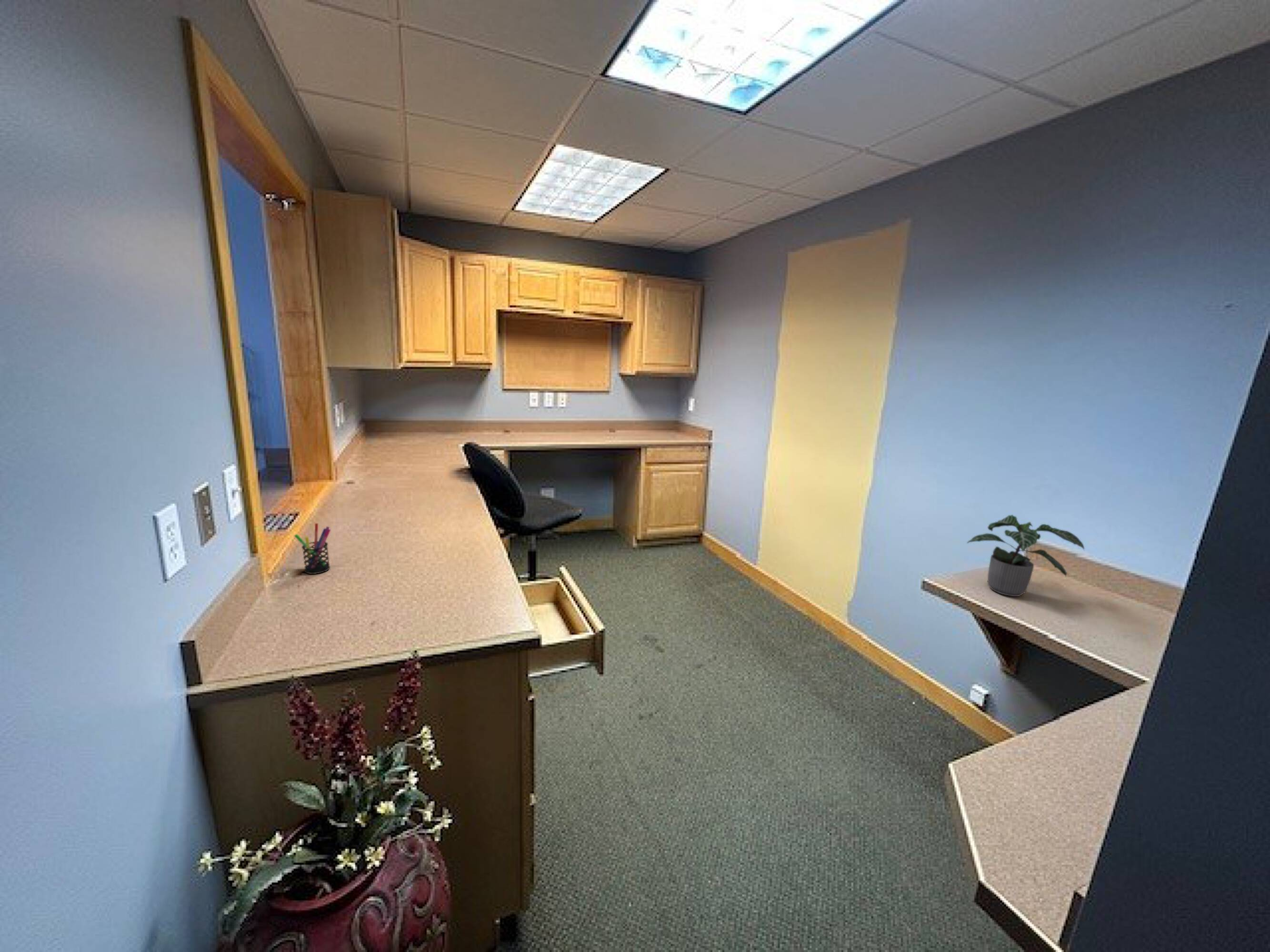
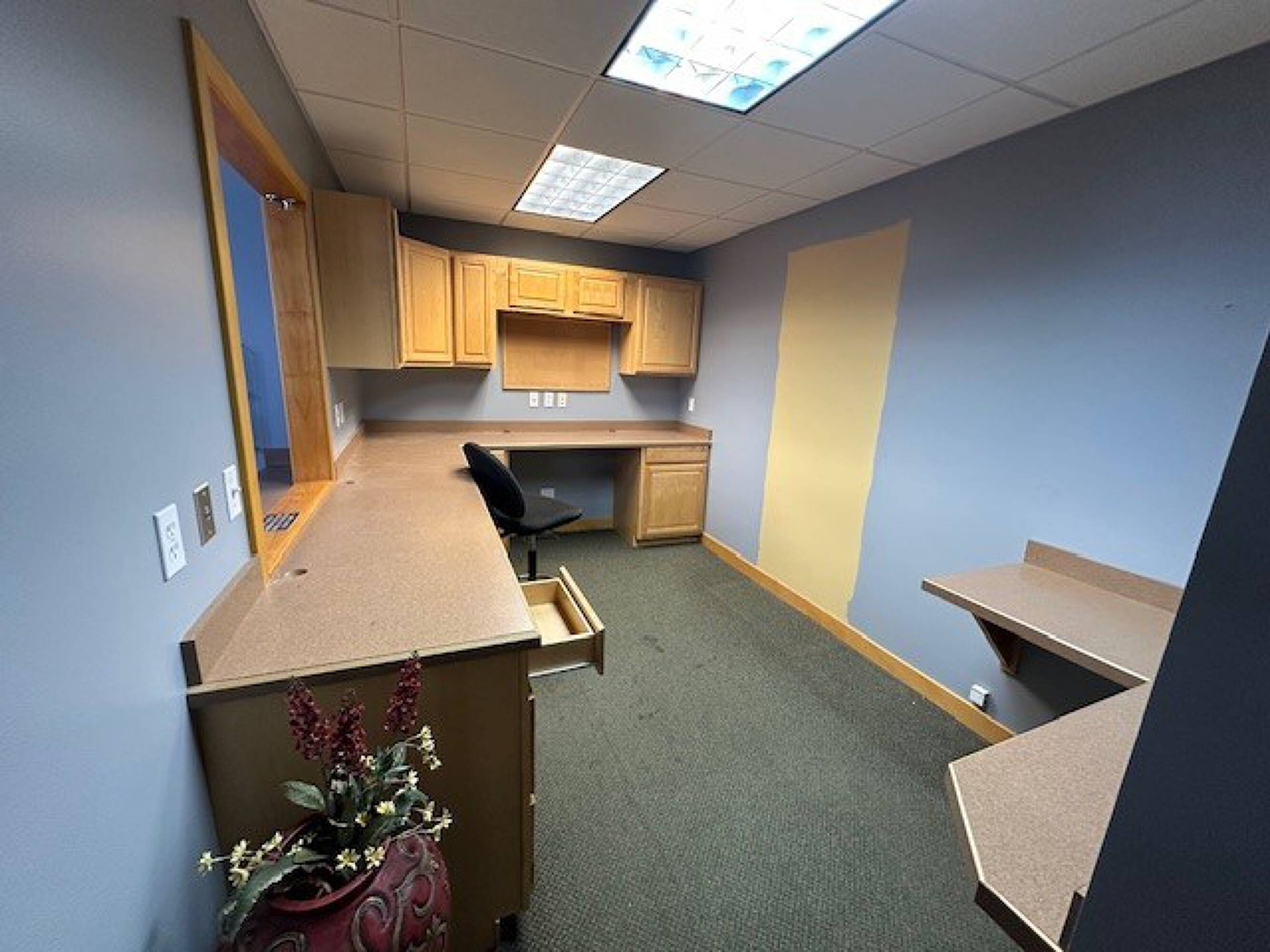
- pen holder [294,523,331,575]
- potted plant [966,514,1085,597]
